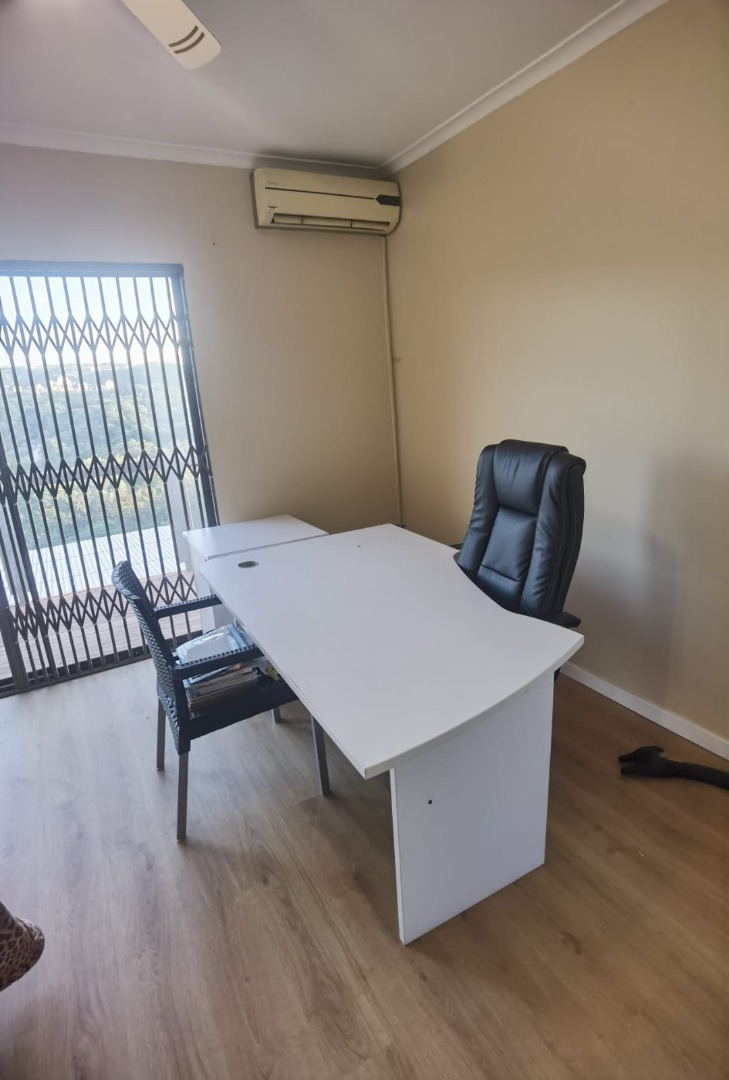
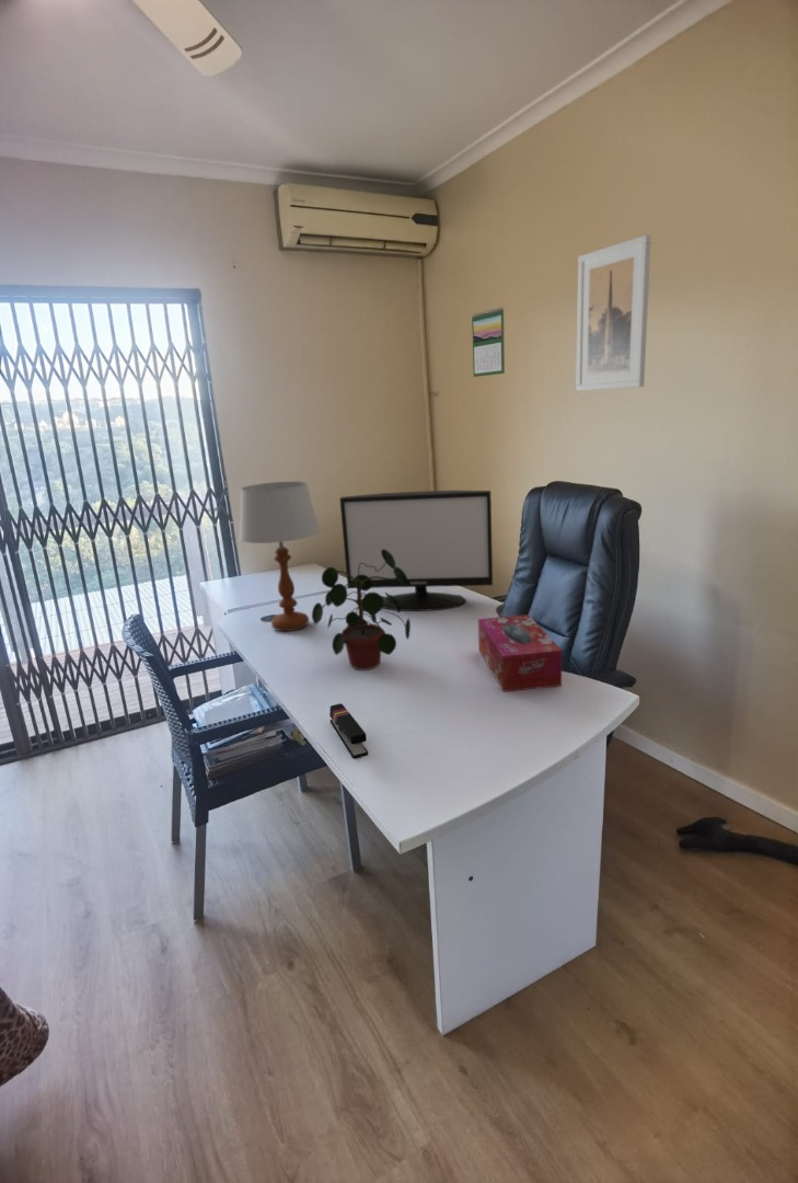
+ stapler [328,702,369,760]
+ tissue box [477,613,563,693]
+ monitor [338,490,494,612]
+ calendar [471,307,506,378]
+ table lamp [238,481,321,632]
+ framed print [575,233,652,392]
+ potted plant [311,549,412,670]
